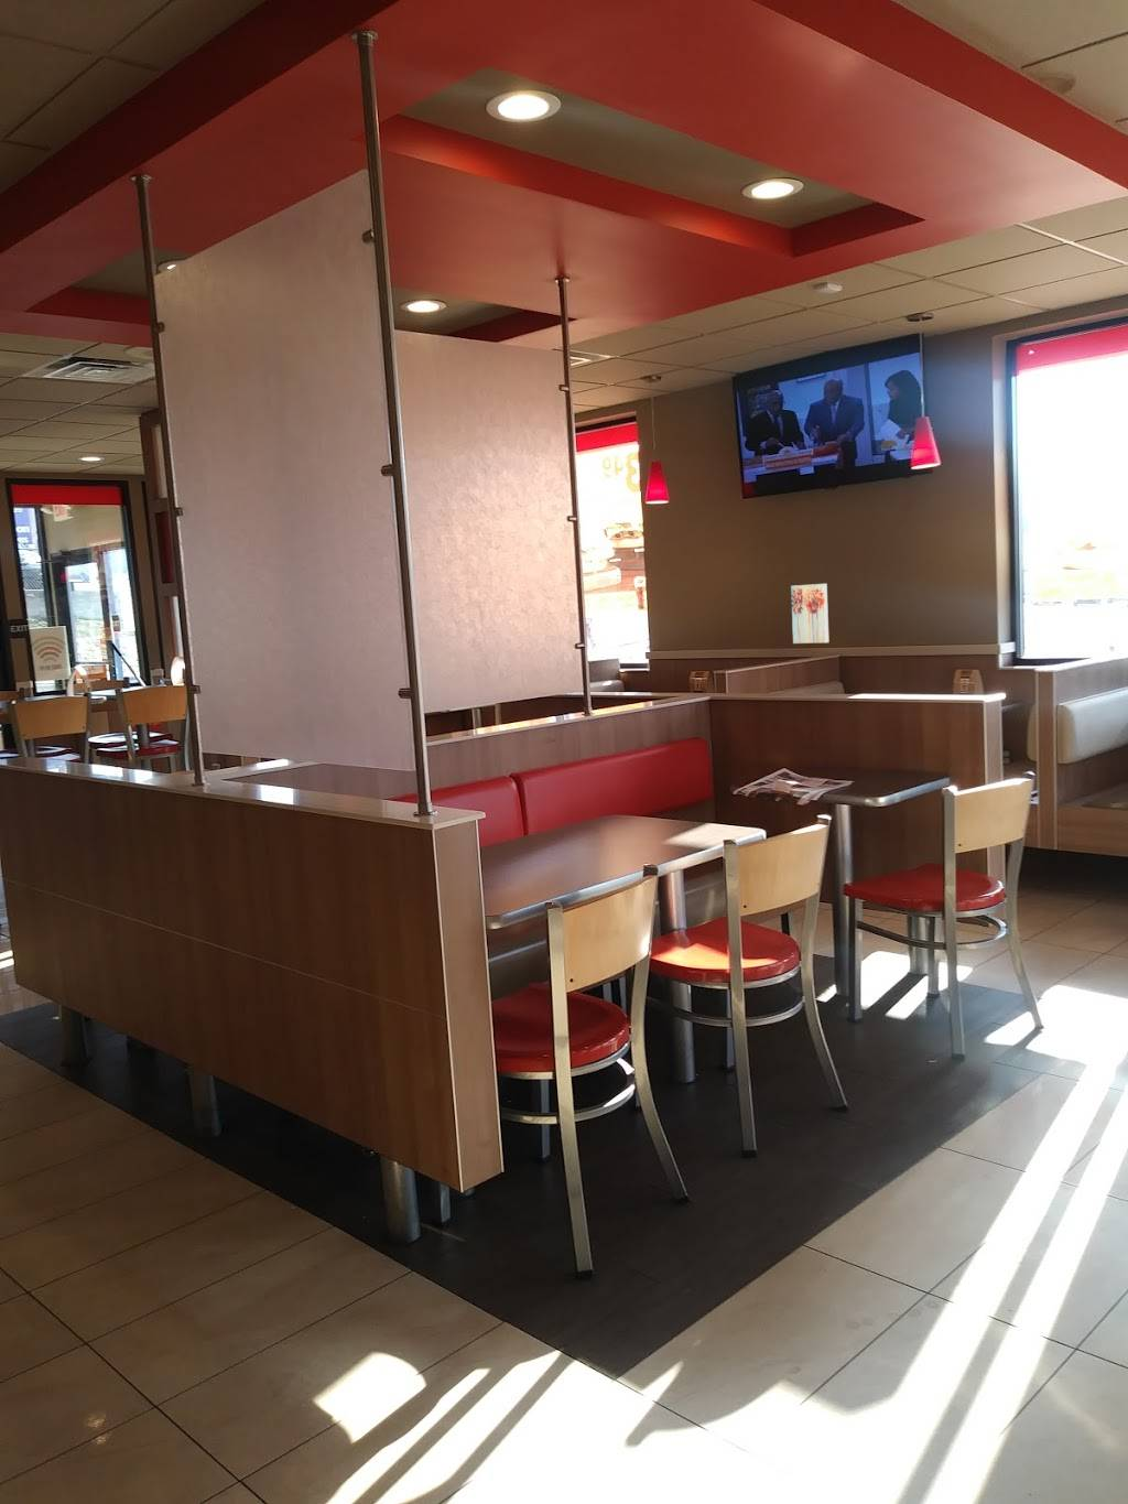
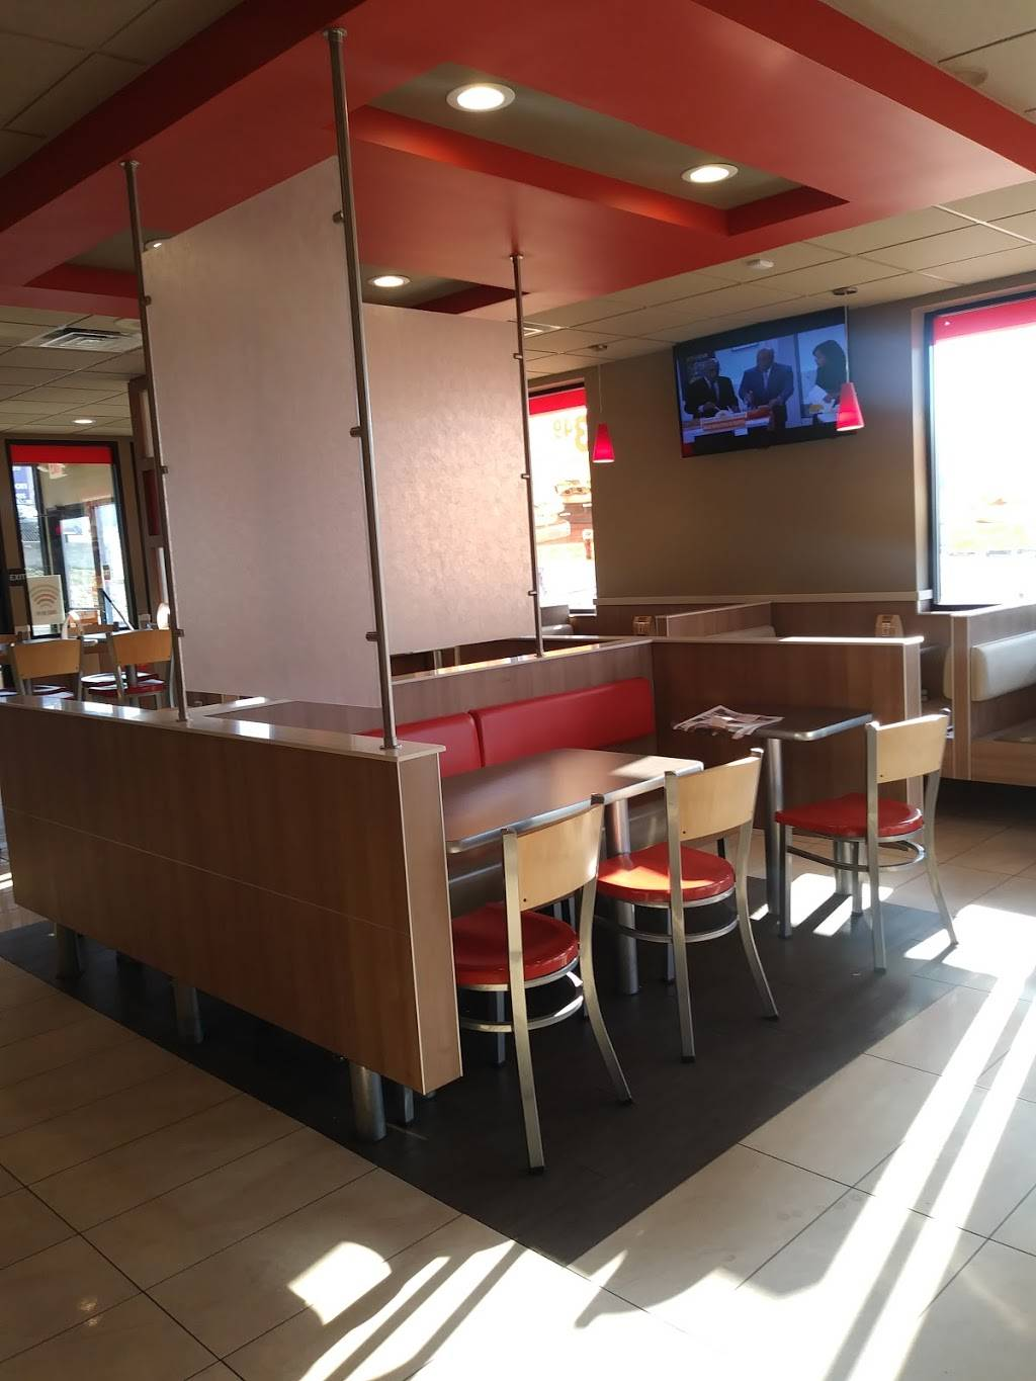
- wall art [790,583,829,645]
